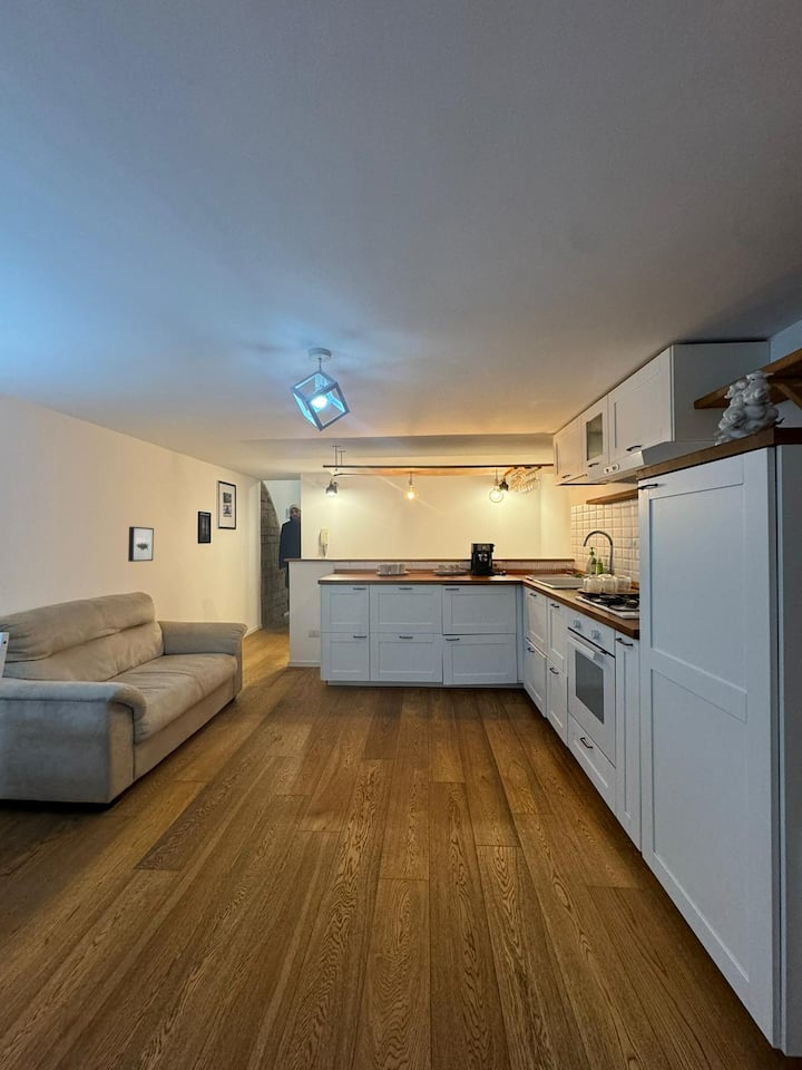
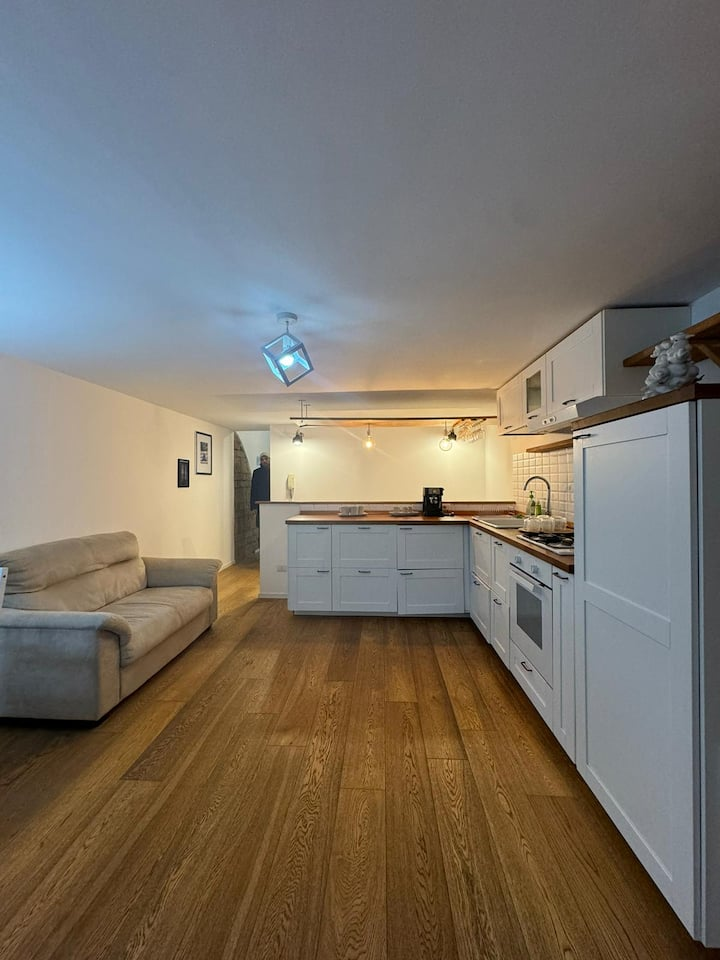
- wall art [127,526,155,563]
